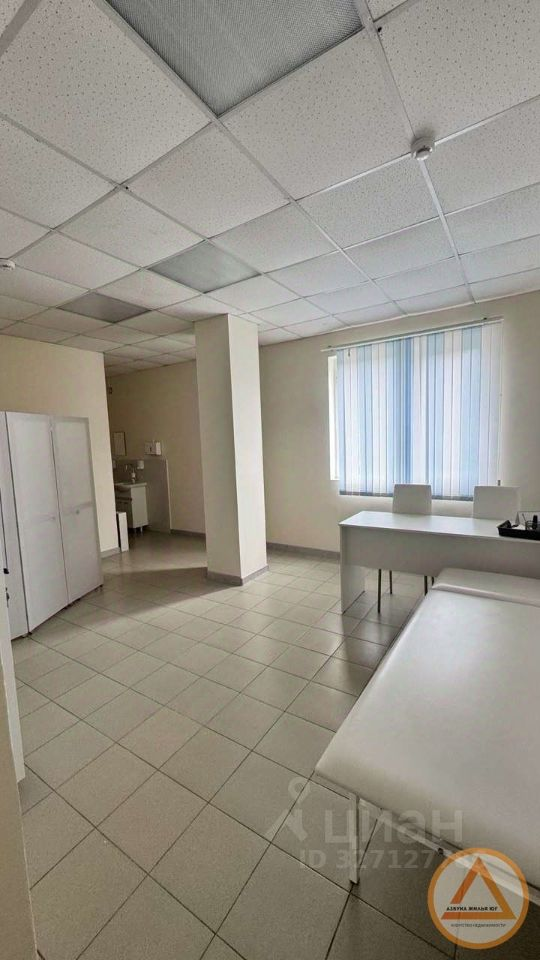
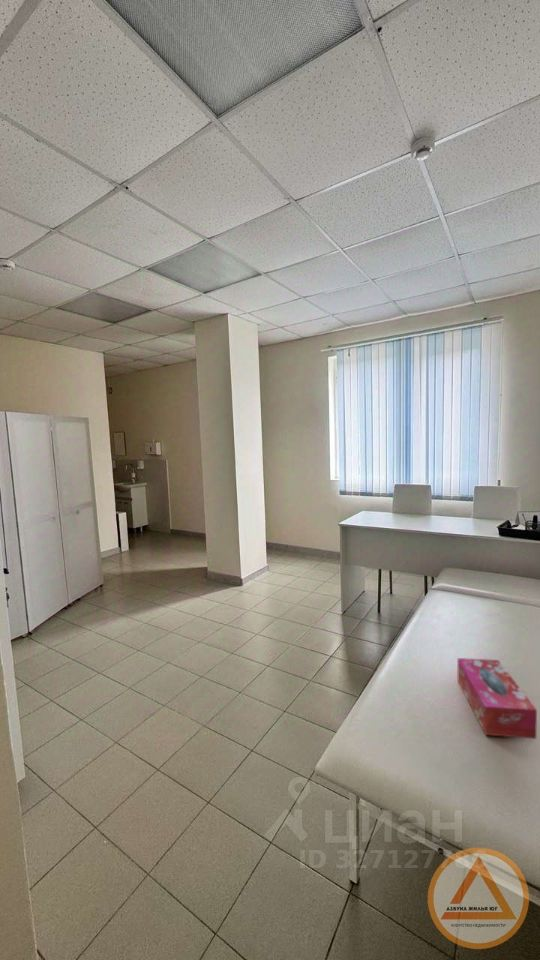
+ tissue box [457,657,538,740]
